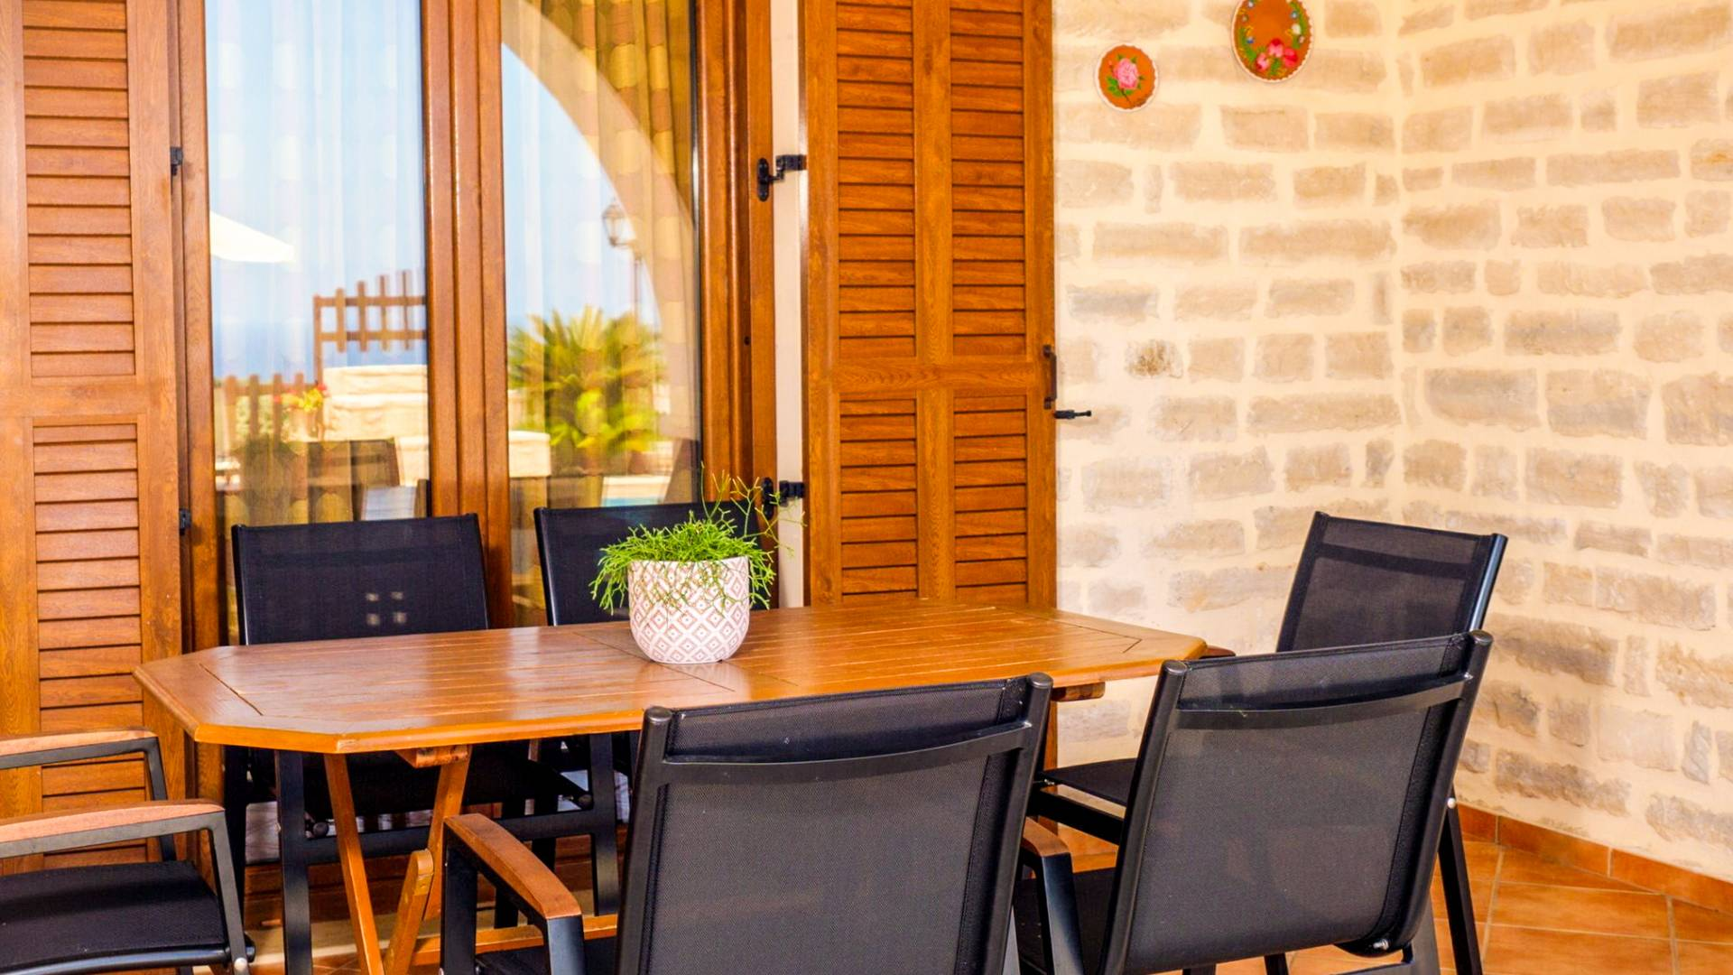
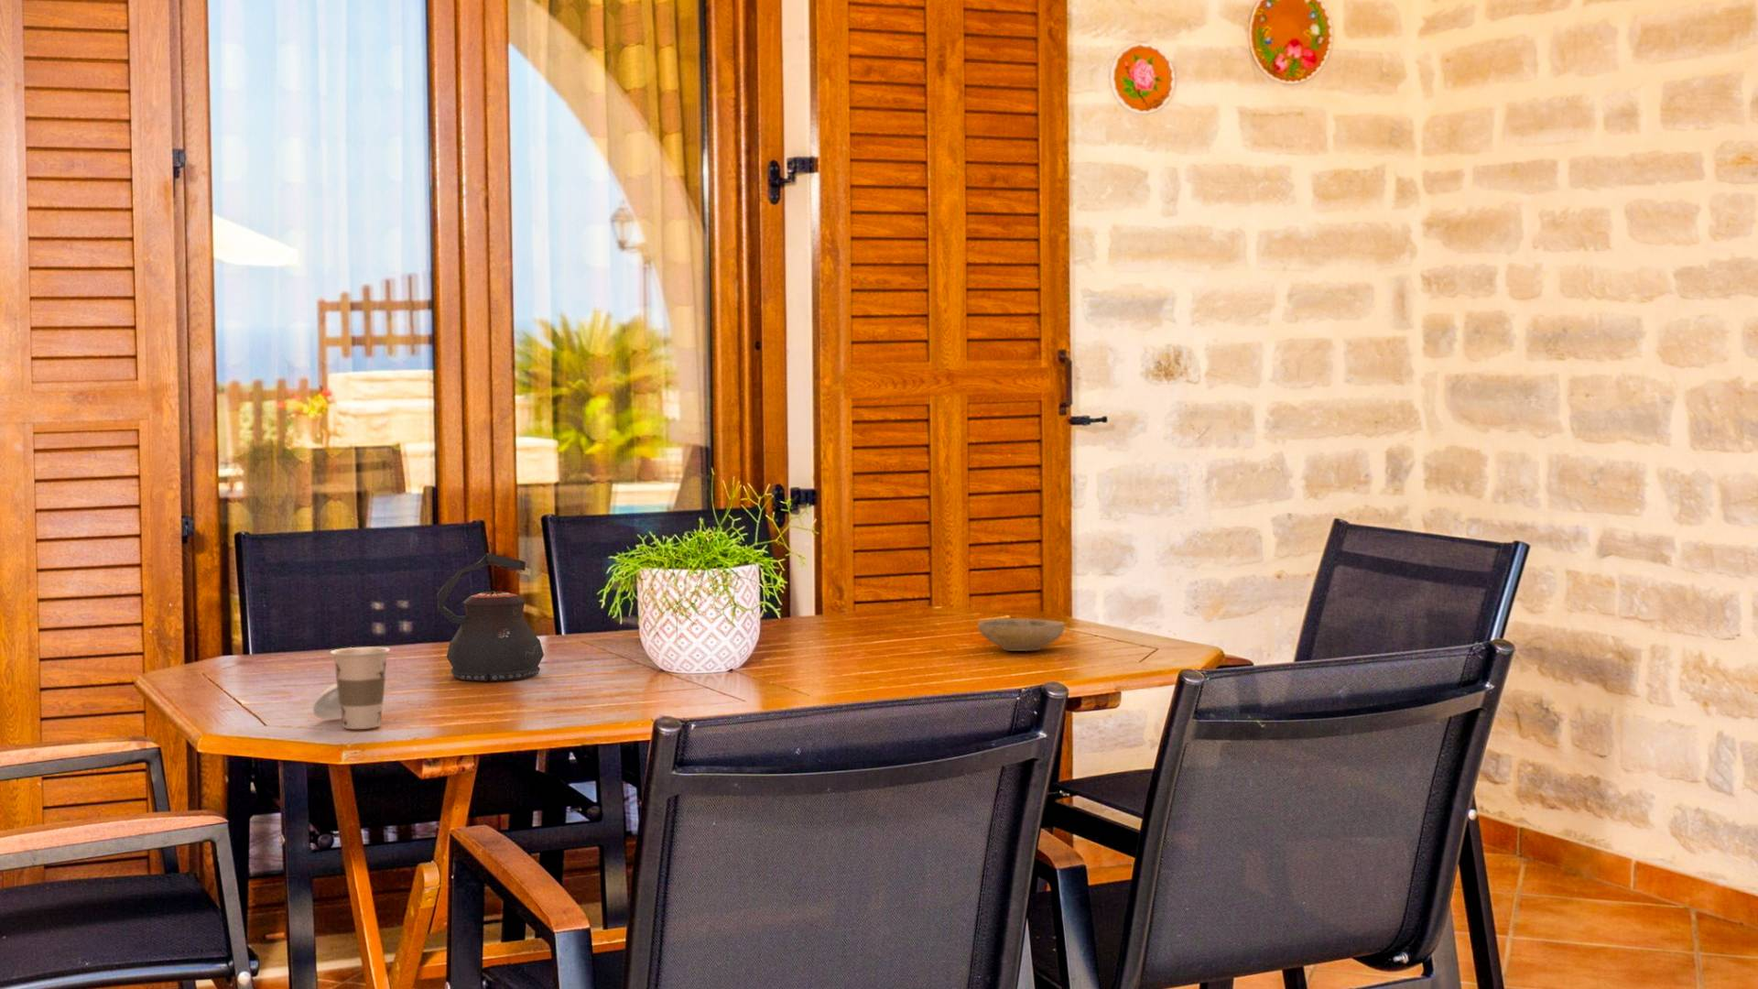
+ cup [313,646,391,729]
+ ceramic bowl [977,618,1066,652]
+ teapot [436,552,545,681]
